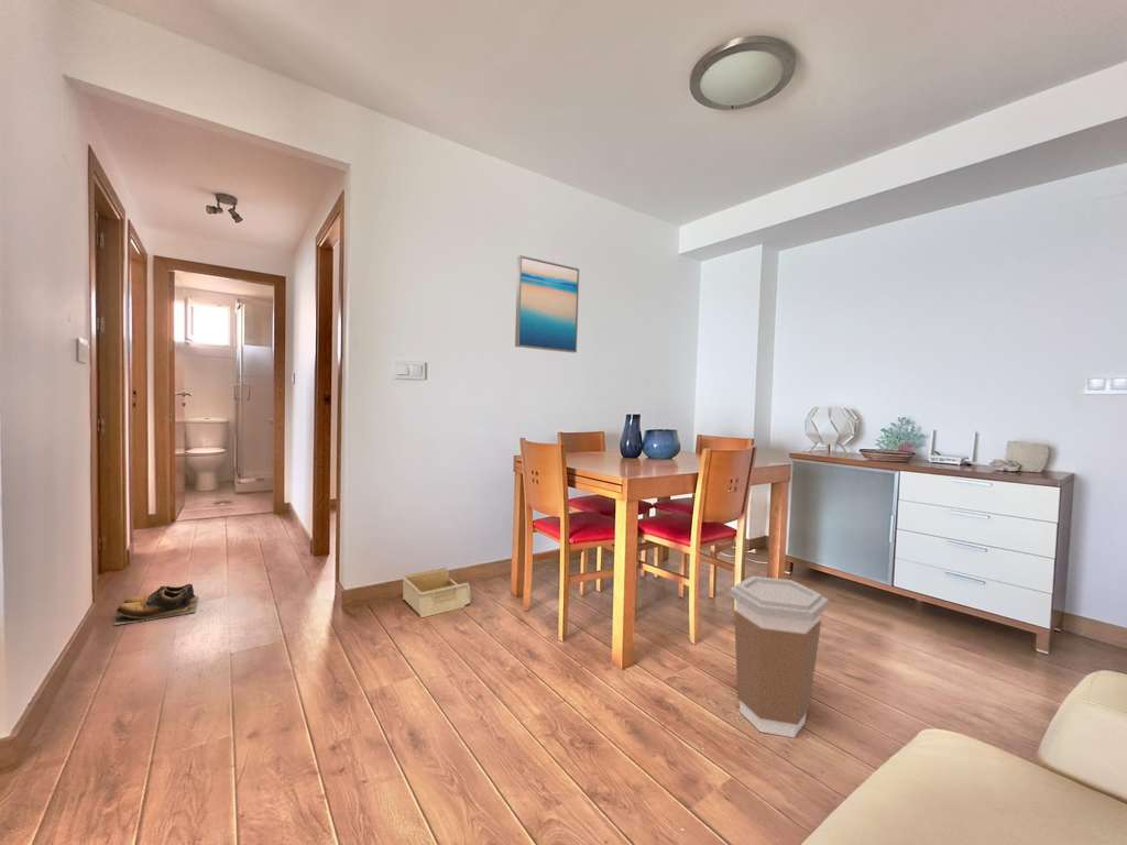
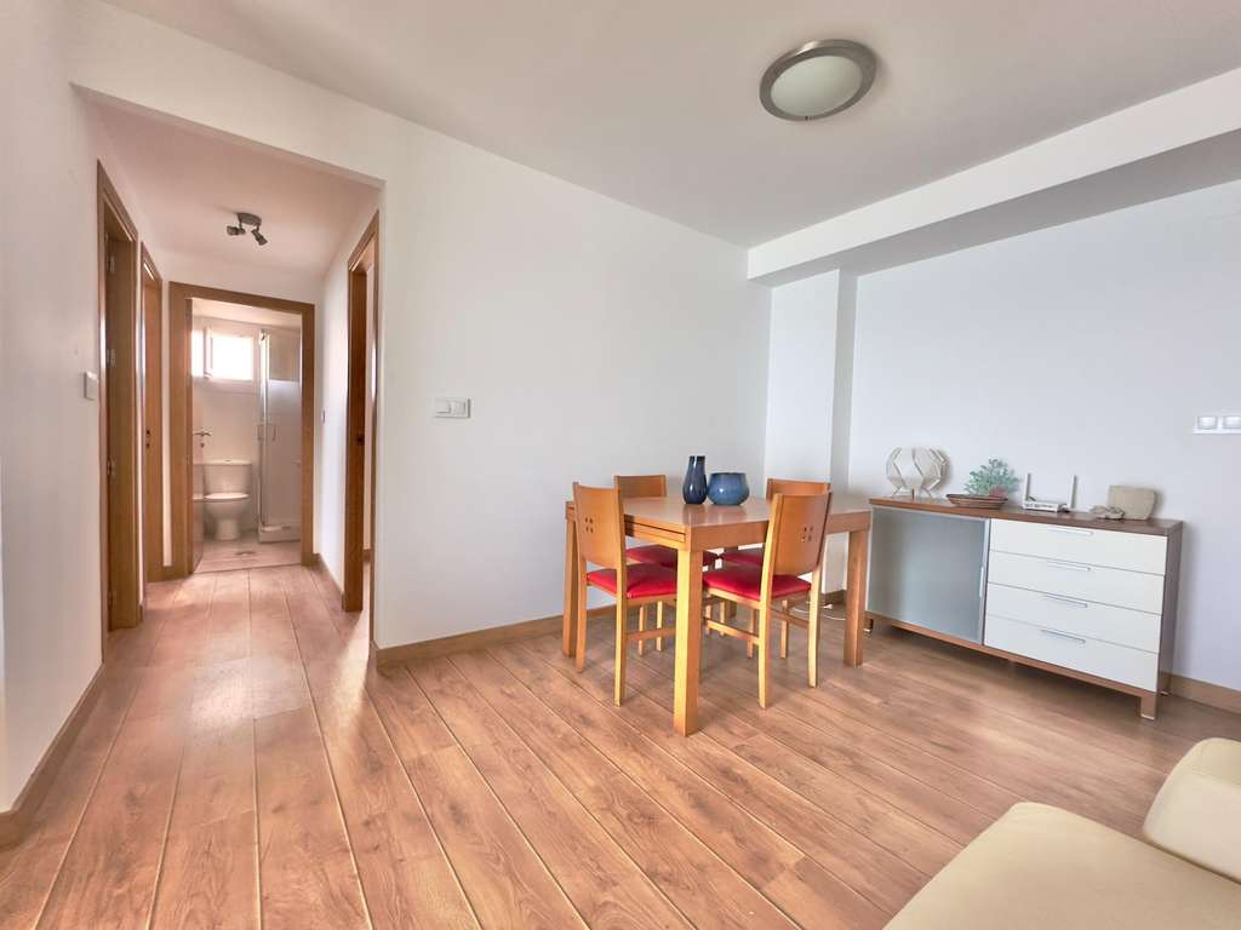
- storage bin [401,567,471,618]
- wall art [514,254,580,354]
- shoes [112,583,199,626]
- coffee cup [729,575,829,739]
